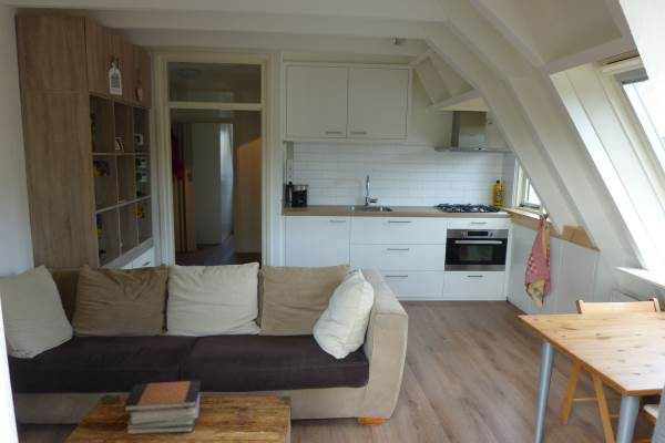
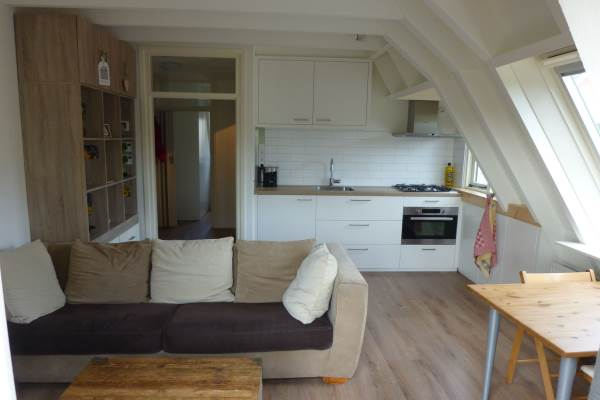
- book stack [122,380,202,435]
